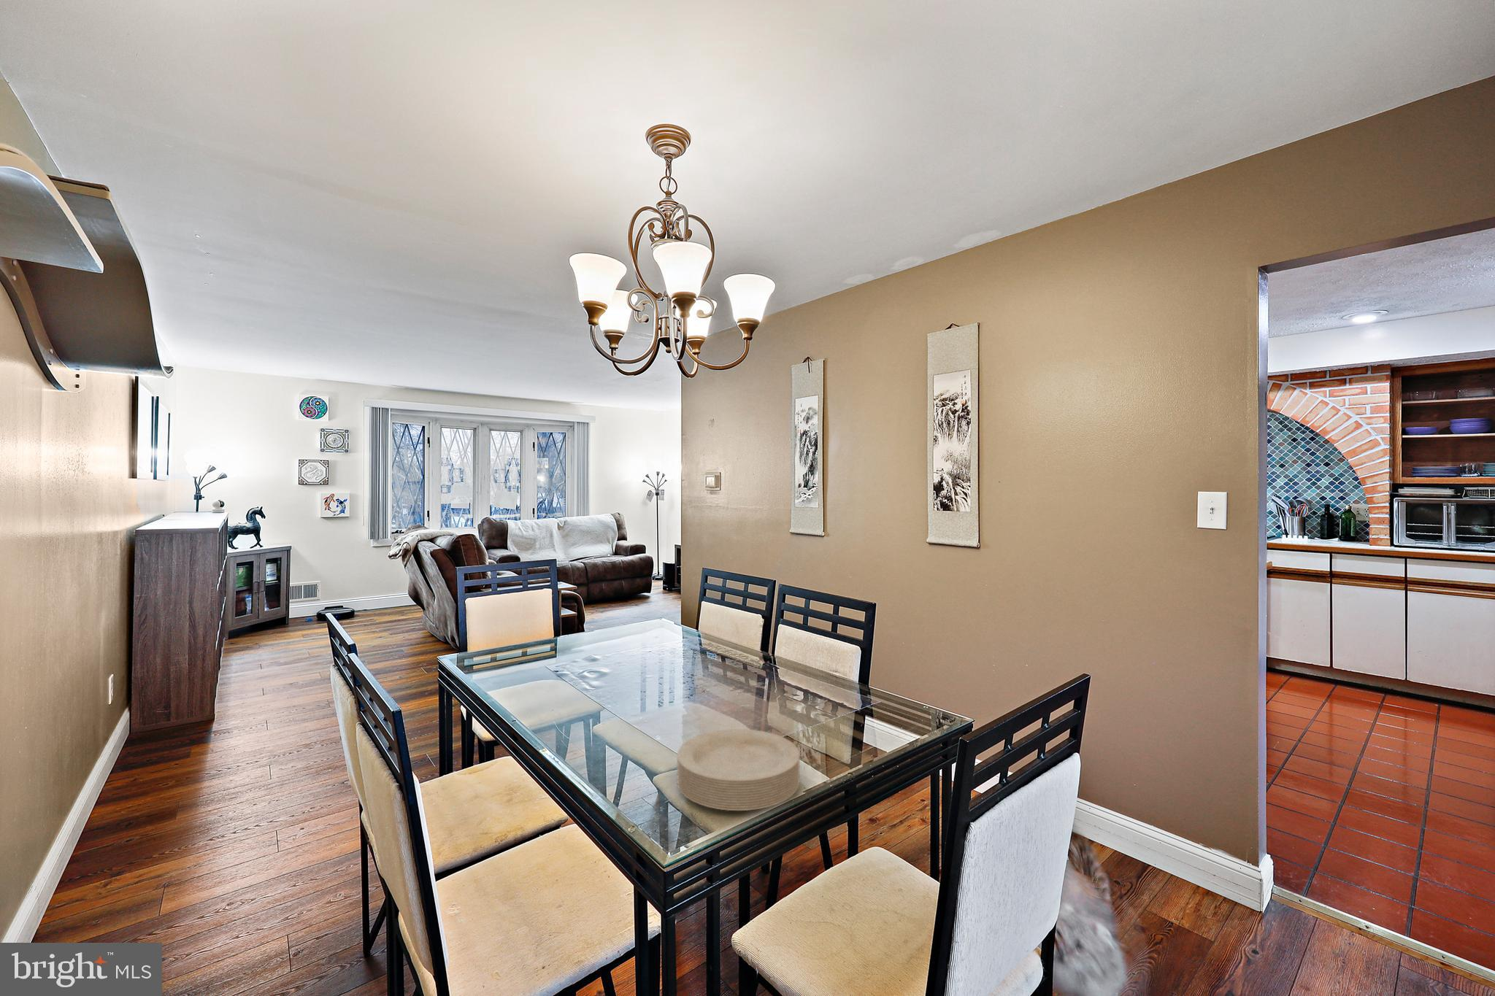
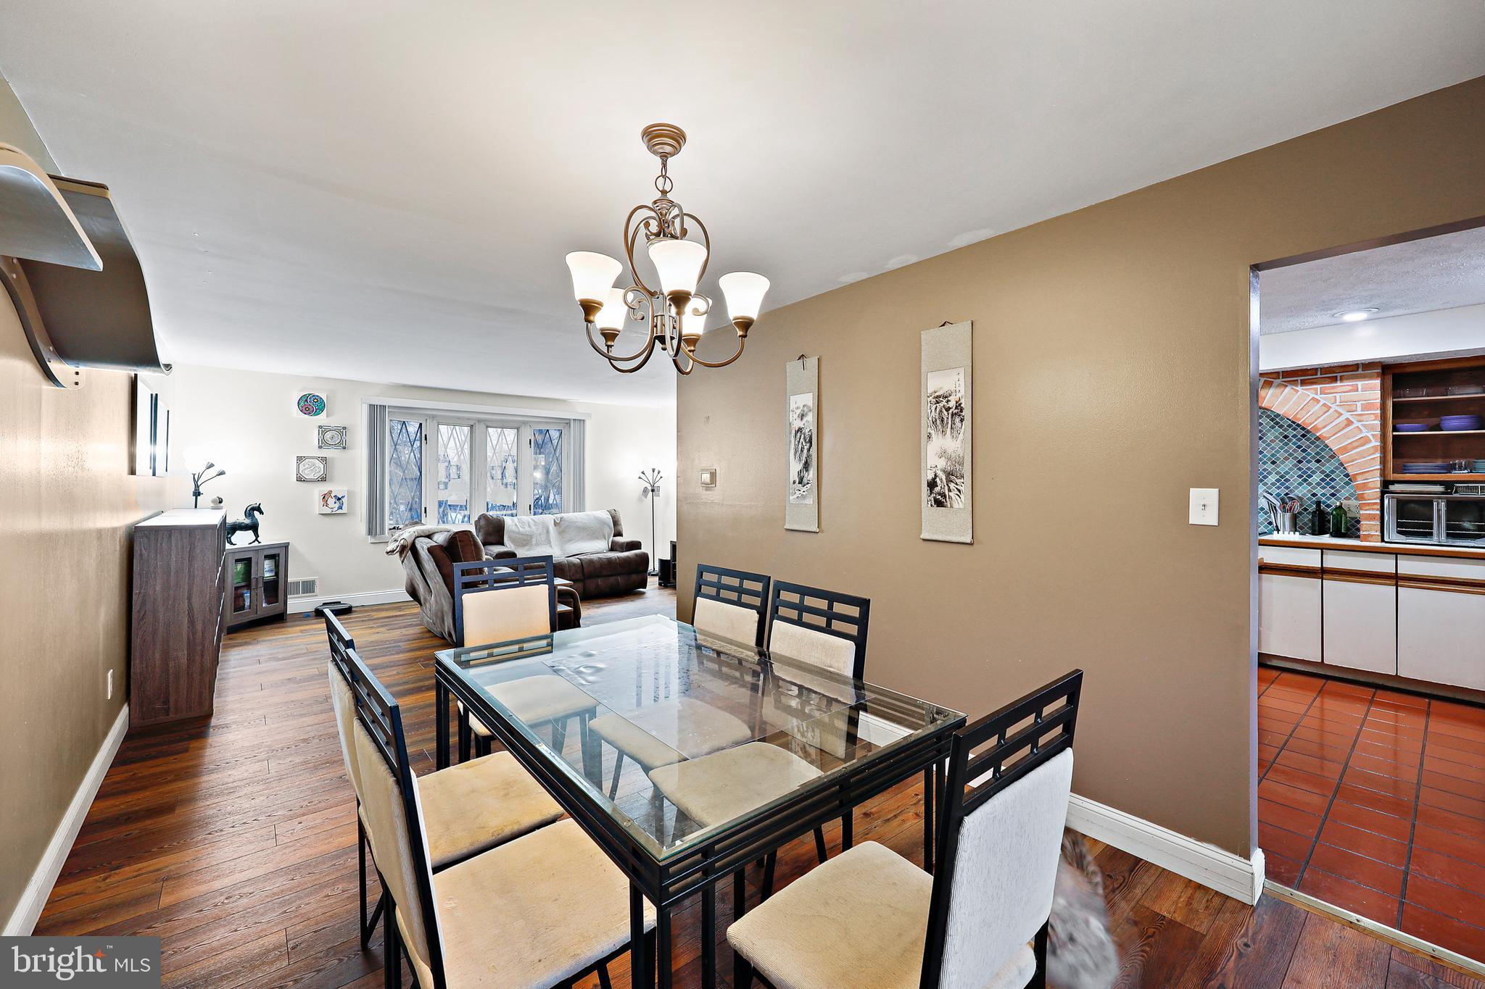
- plate [677,728,800,811]
